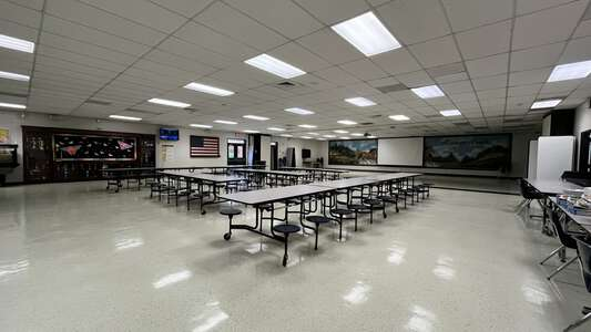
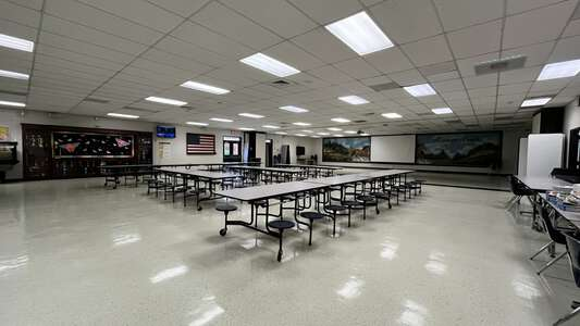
+ ceiling vent [472,53,529,76]
